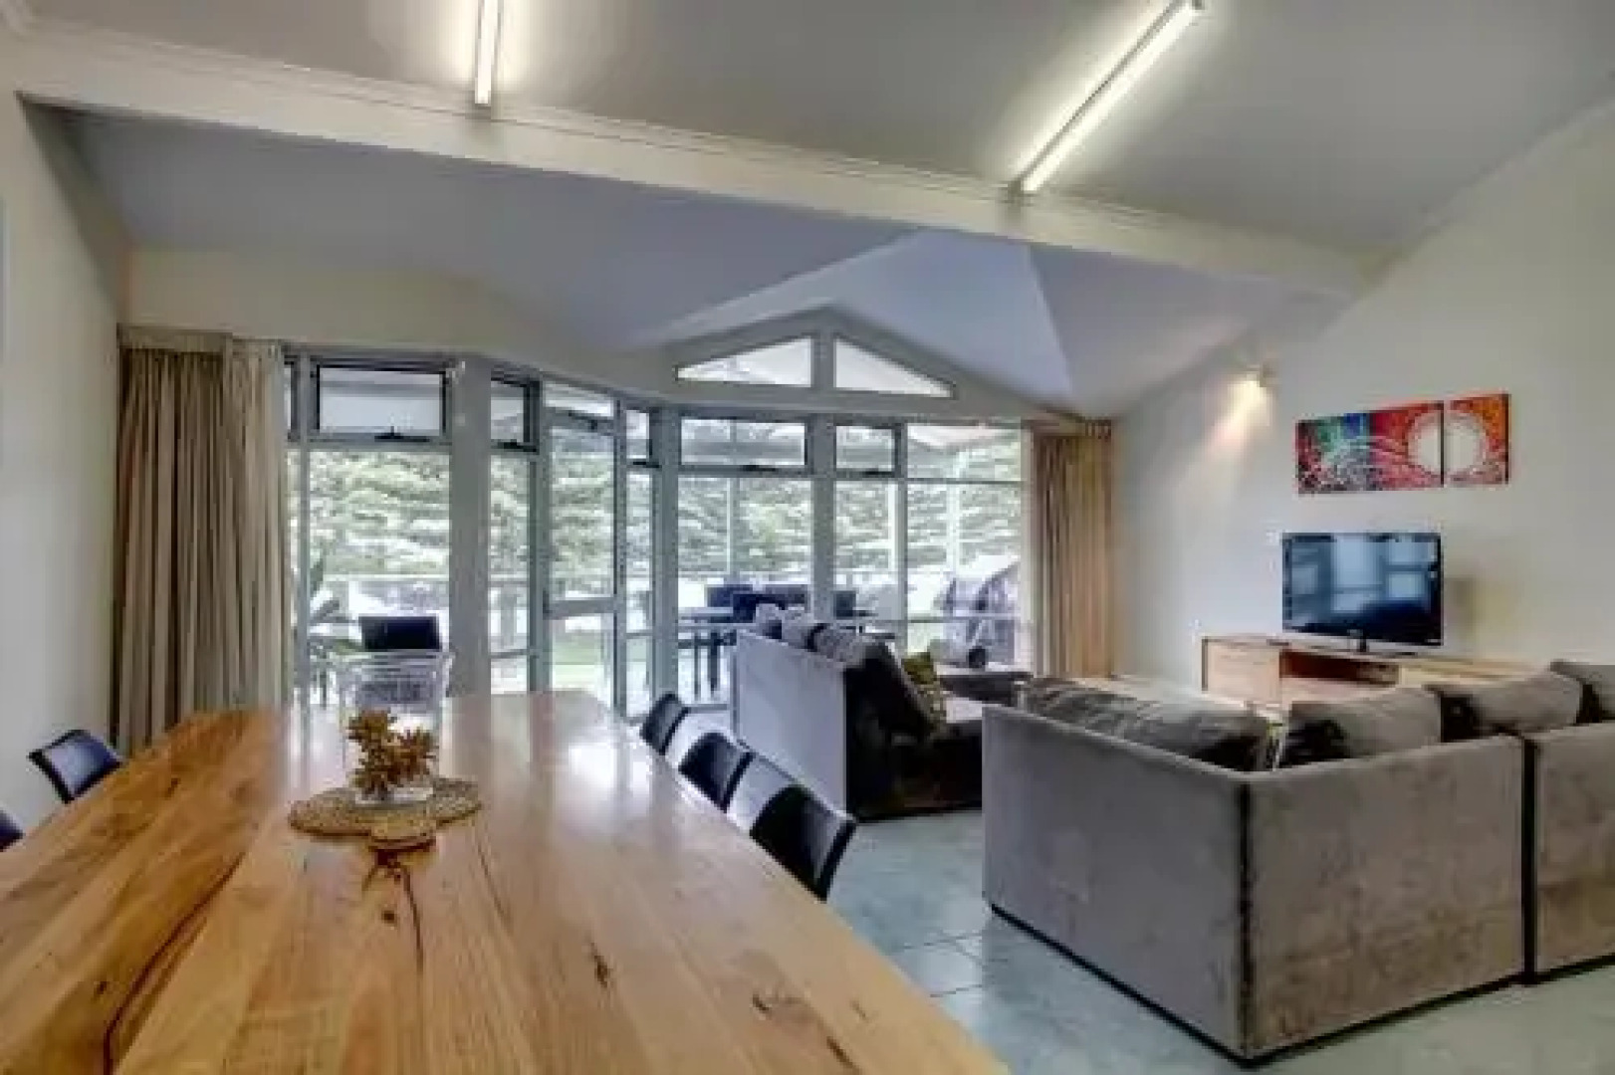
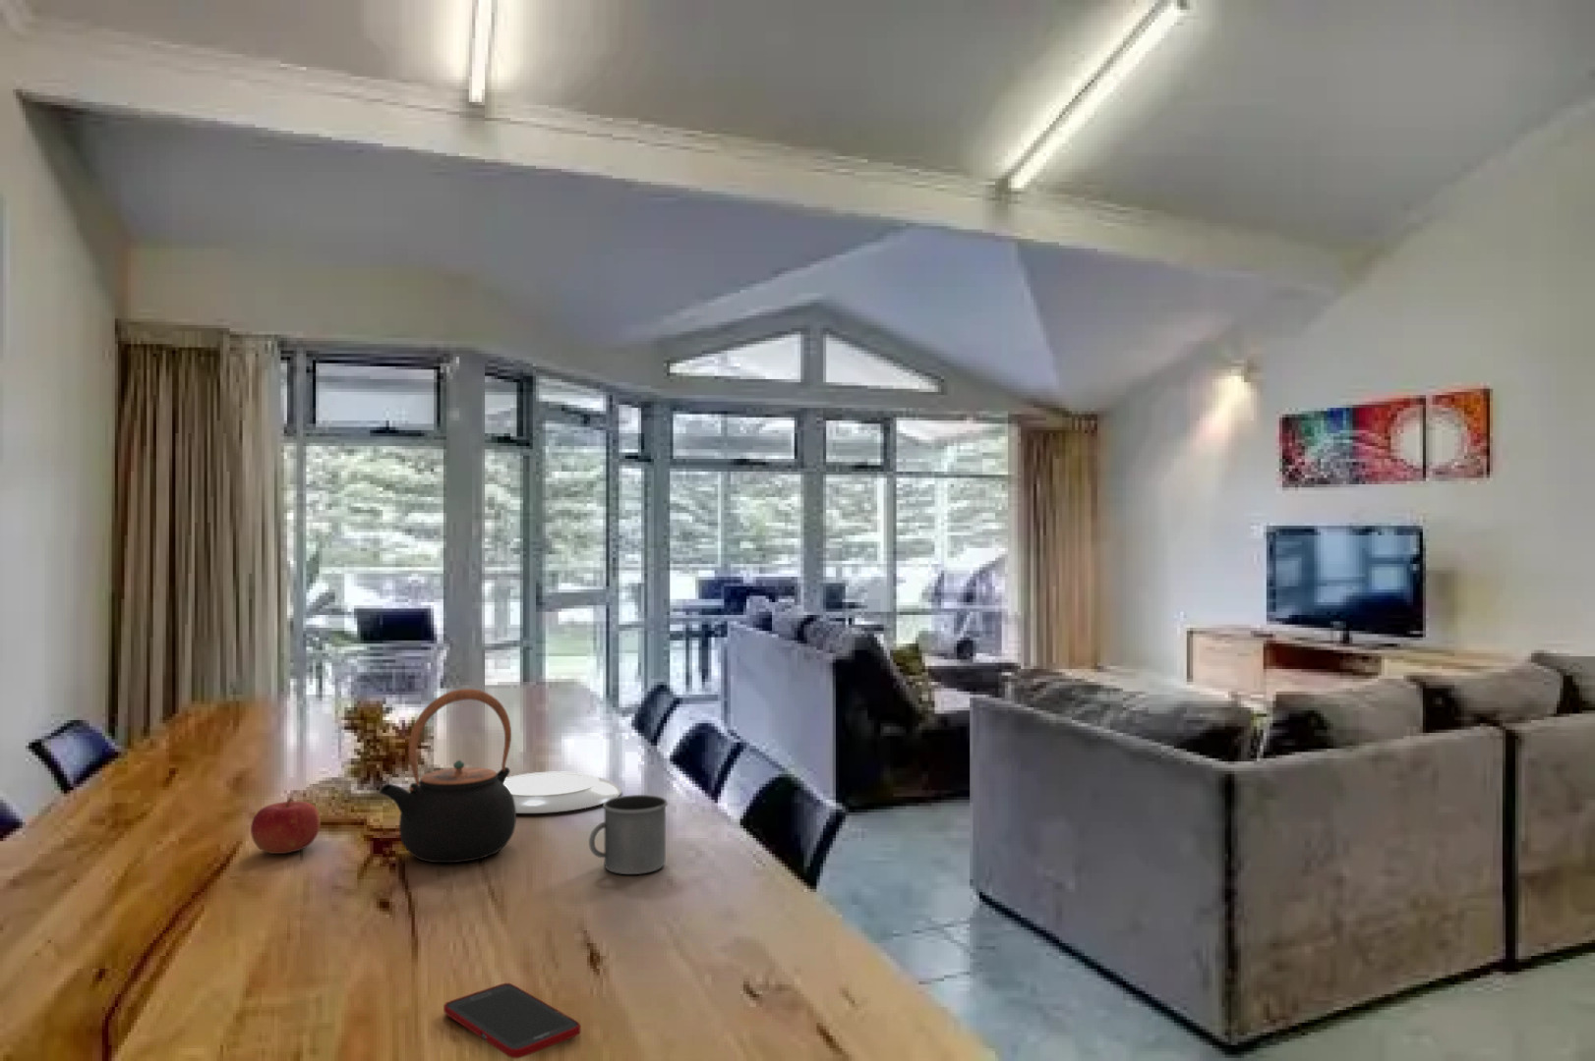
+ plate [505,770,622,815]
+ teapot [378,688,517,863]
+ cell phone [442,983,581,1060]
+ fruit [250,797,321,855]
+ mug [588,793,668,875]
